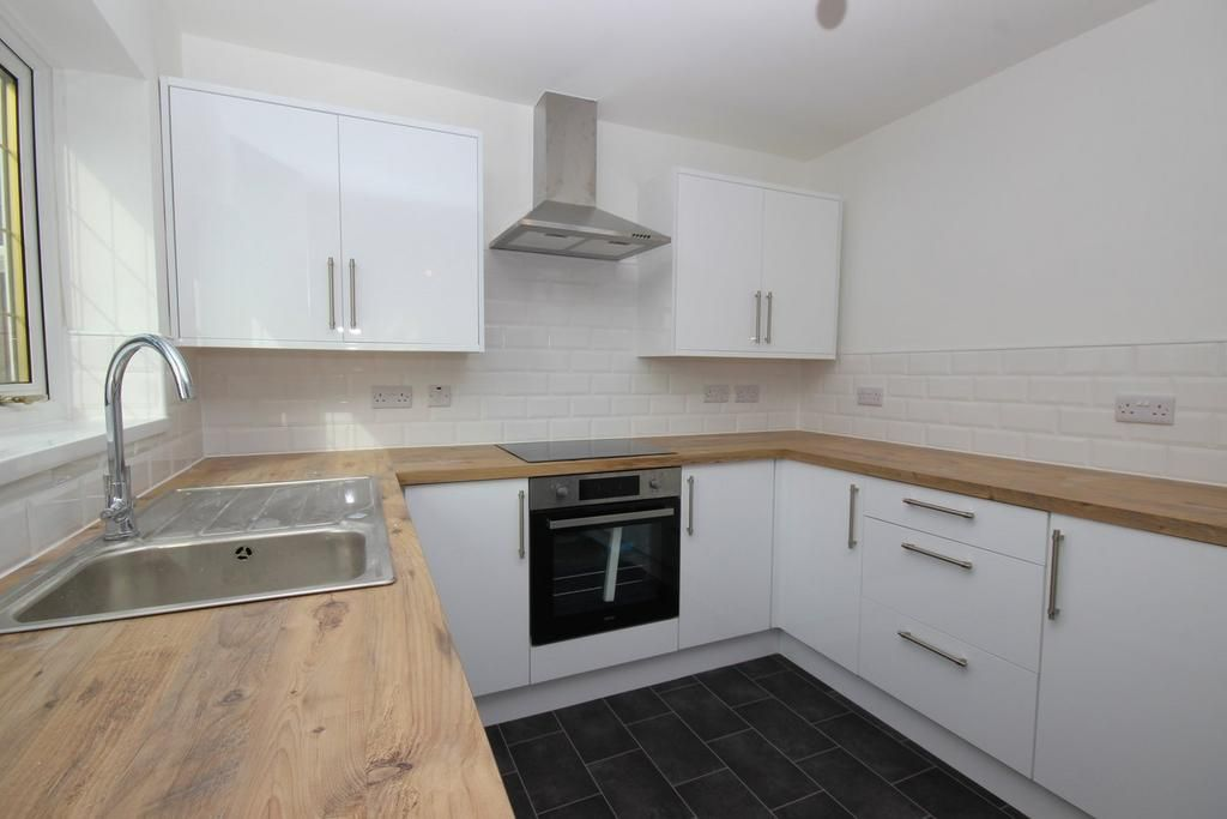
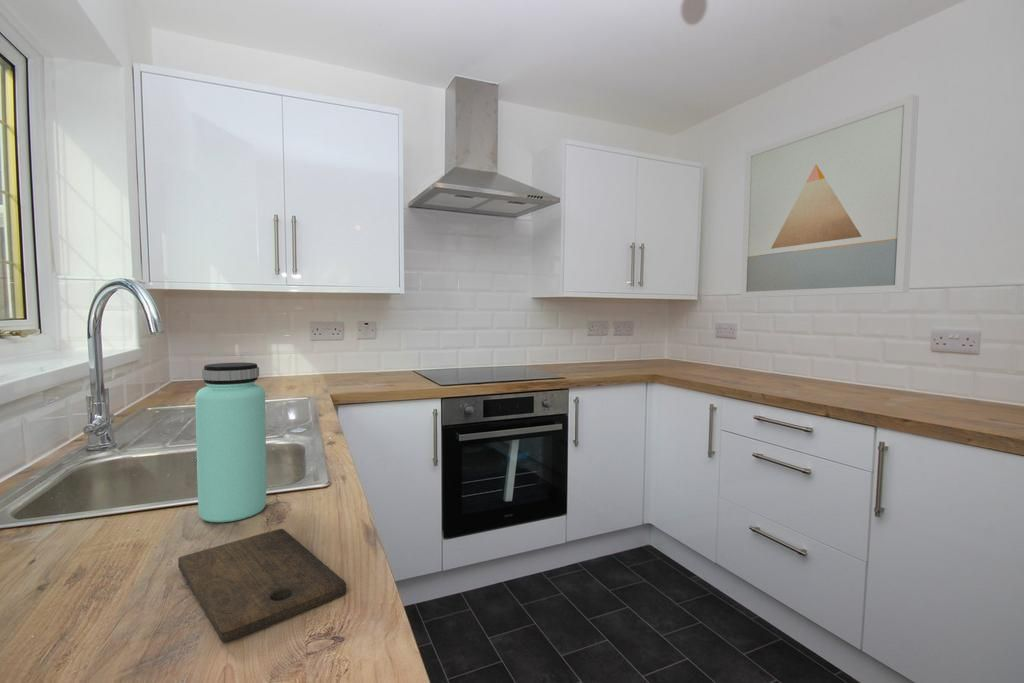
+ wall art [740,93,920,299]
+ cutting board [177,528,347,643]
+ bottle [194,362,267,523]
